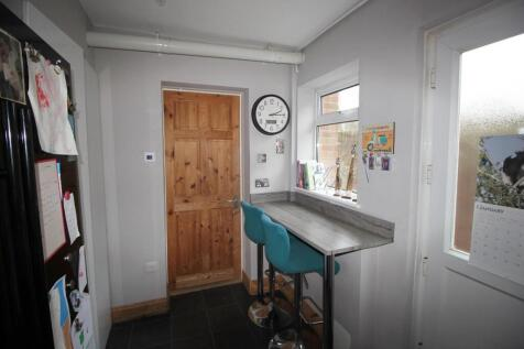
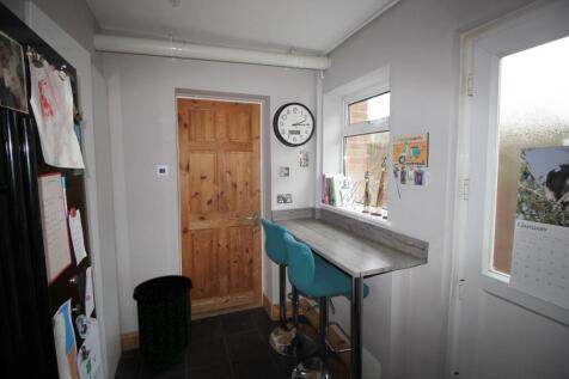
+ trash can [131,274,195,372]
